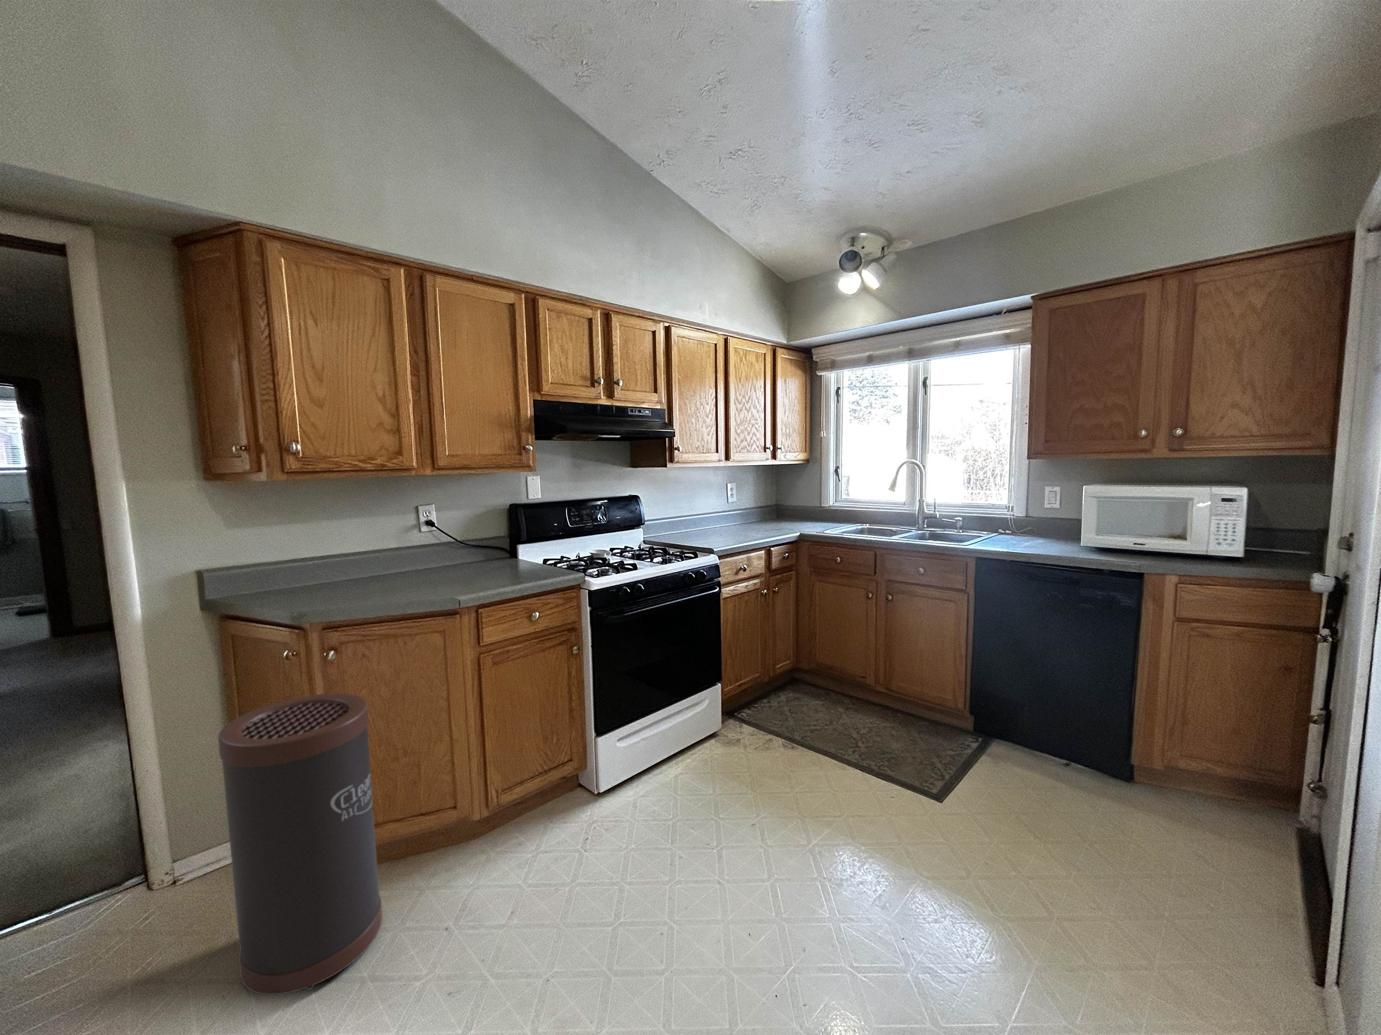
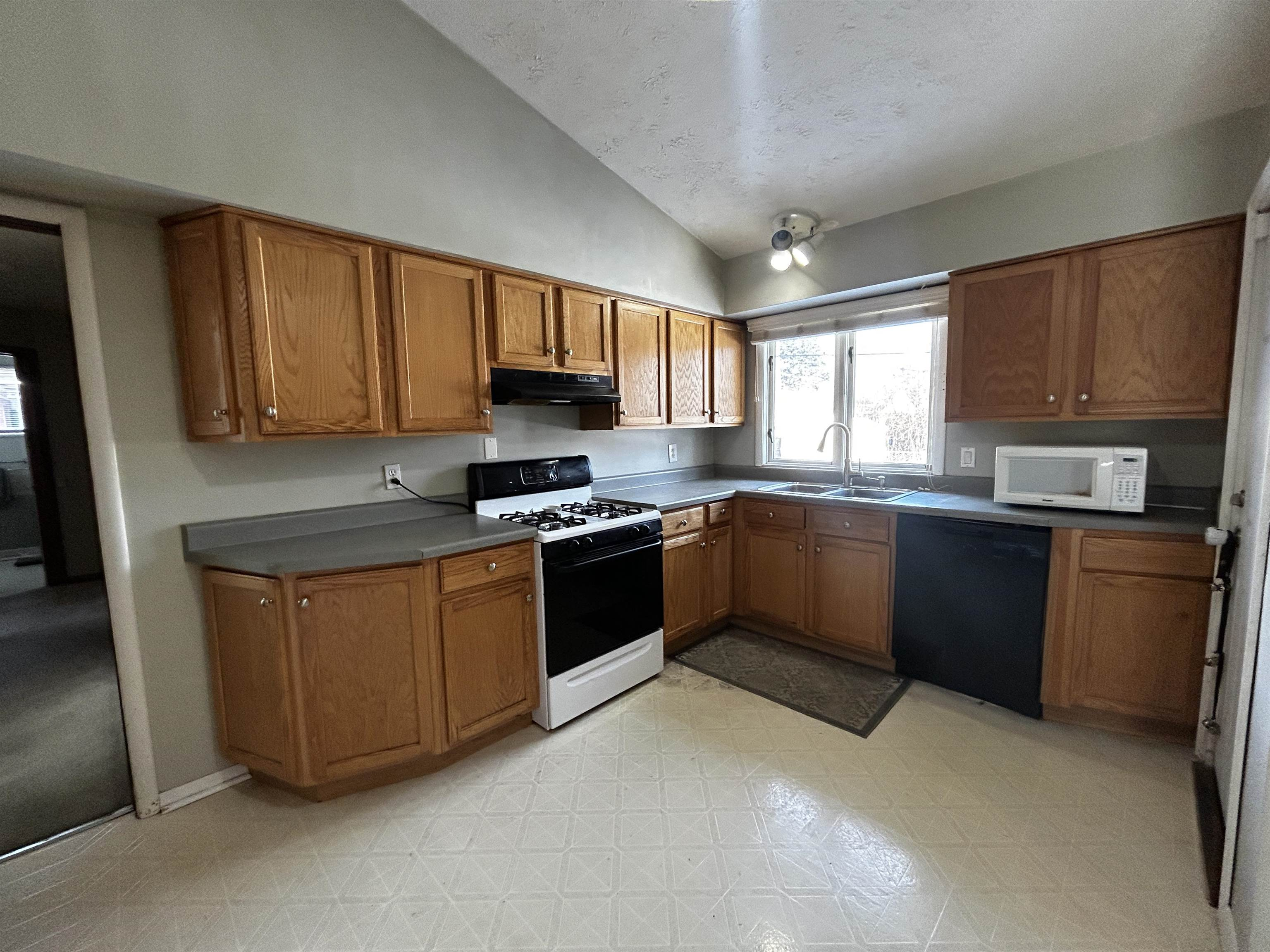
- trash can [217,693,383,996]
